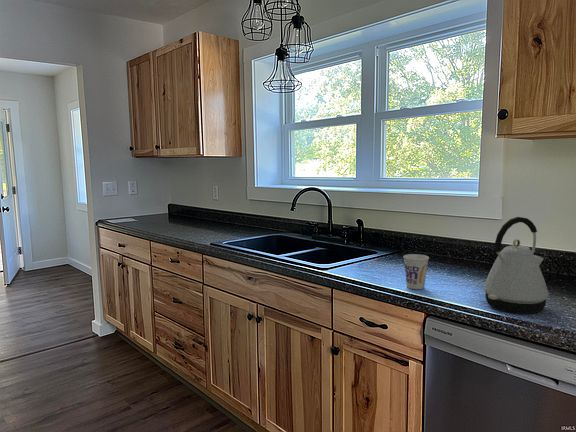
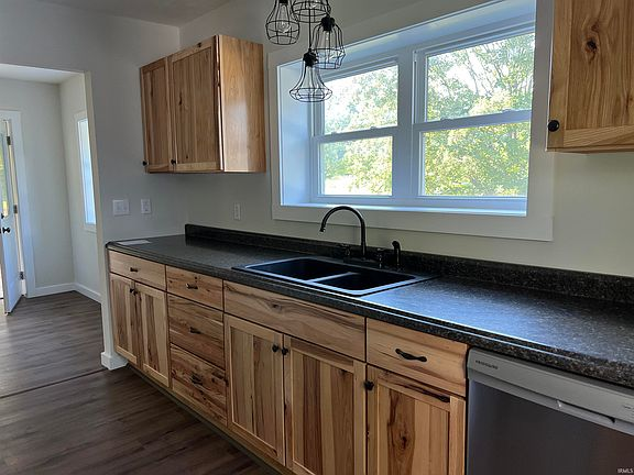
- cup [402,253,430,290]
- kettle [482,216,550,314]
